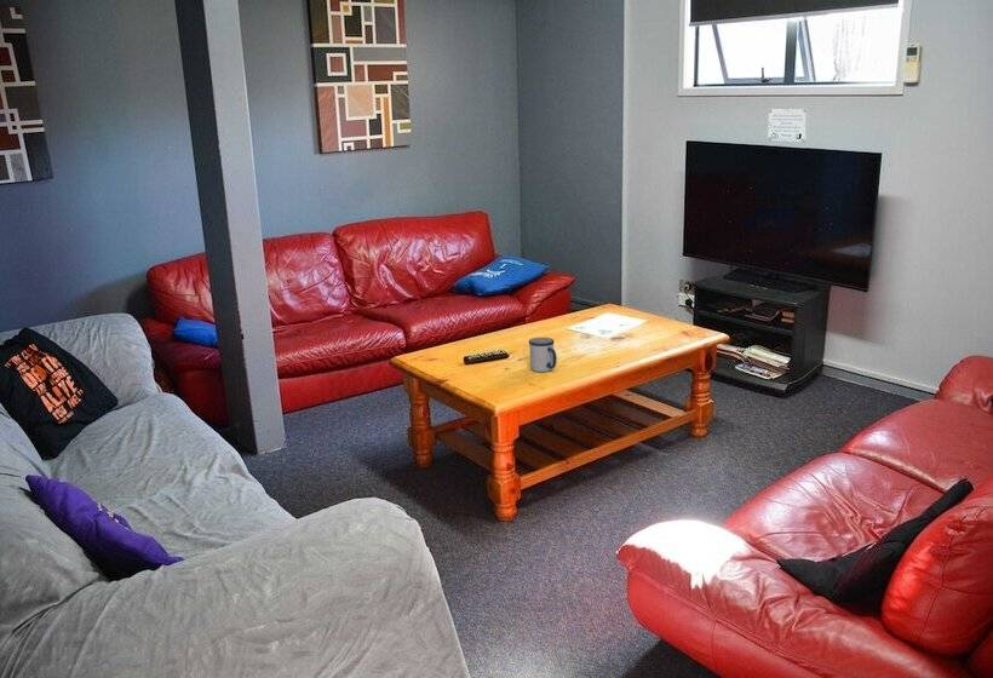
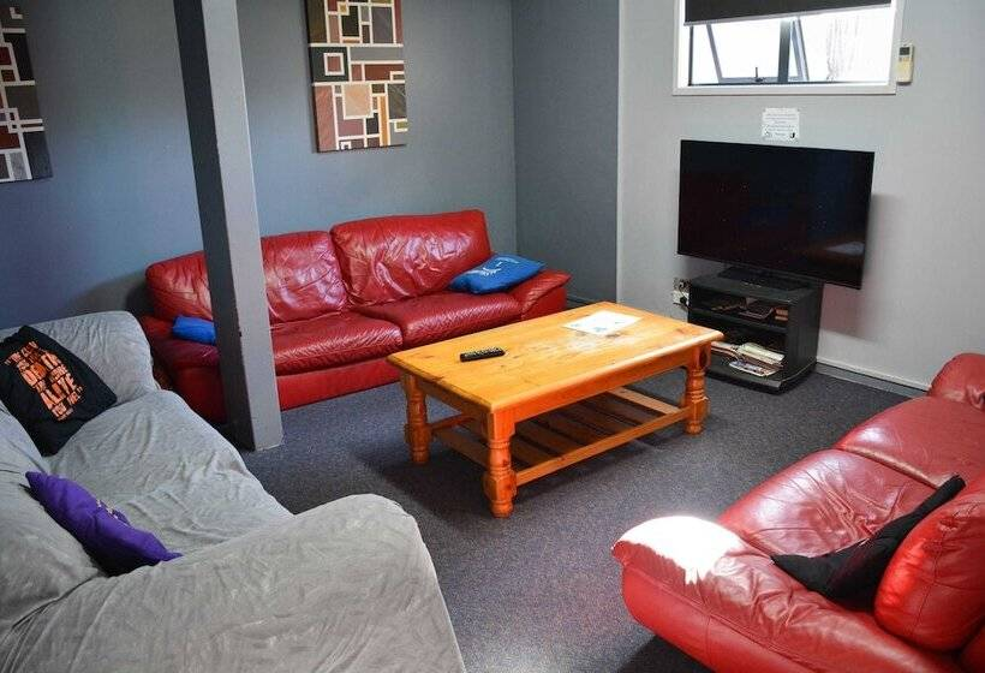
- mug [528,337,557,373]
